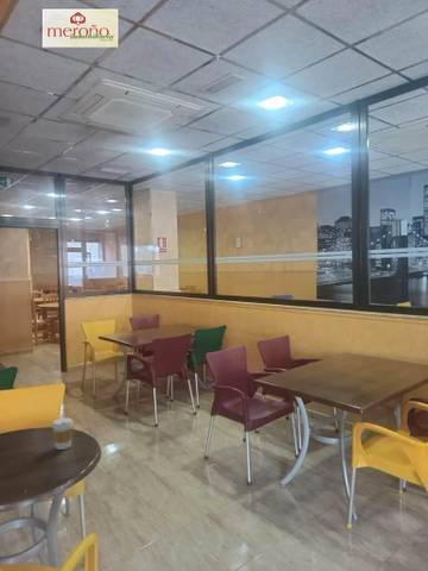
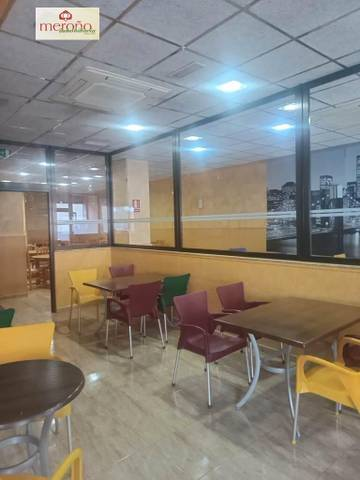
- coffee cup [51,416,74,451]
